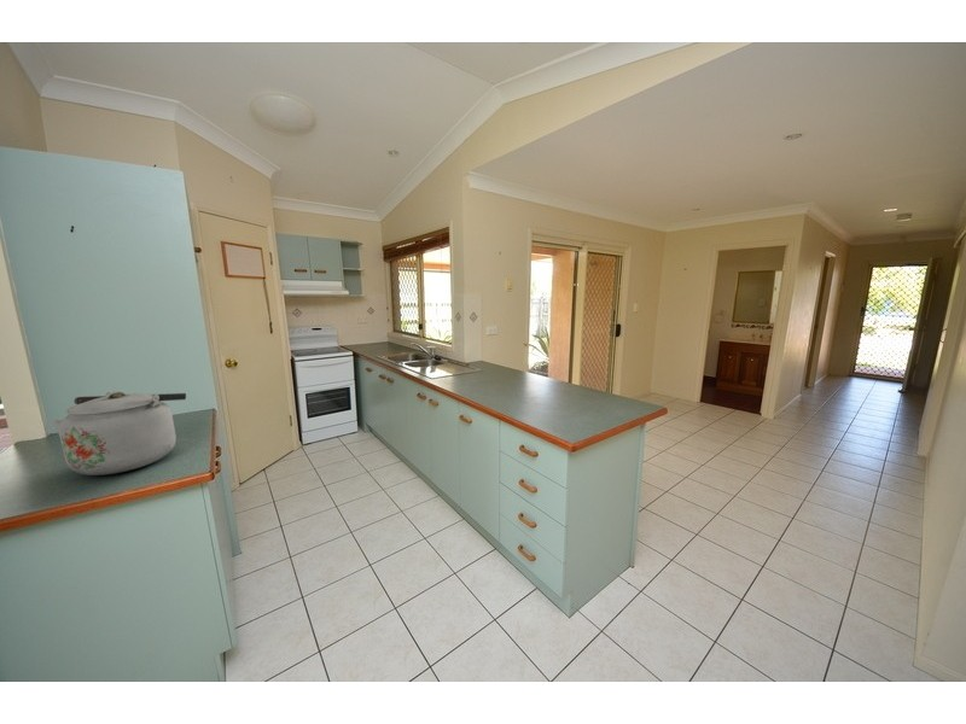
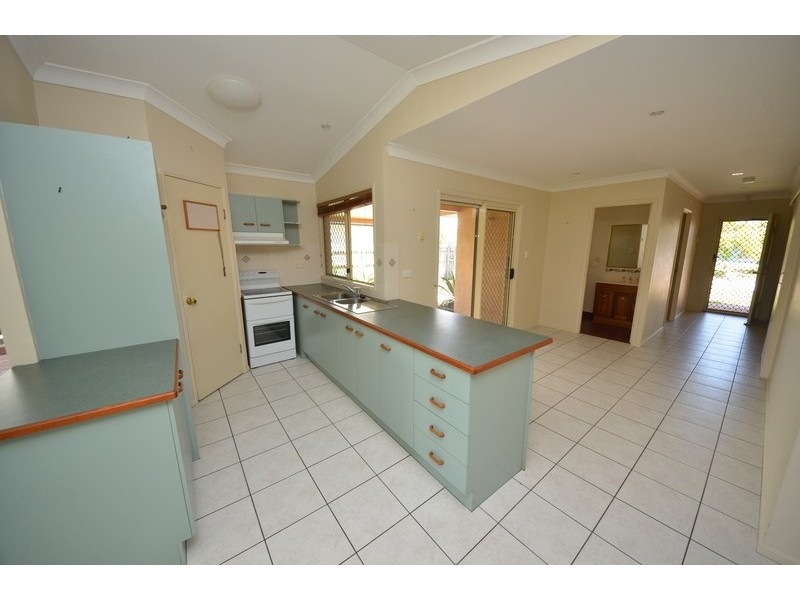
- kettle [52,390,187,477]
